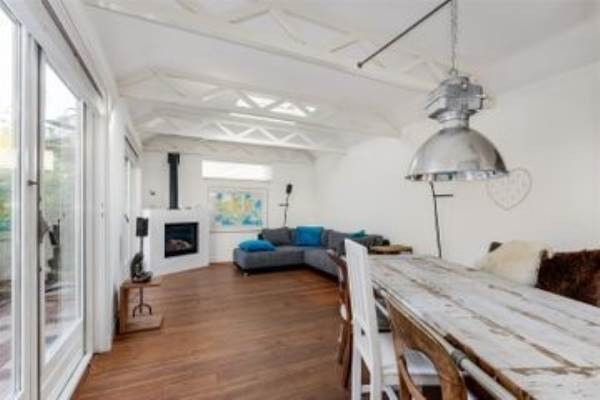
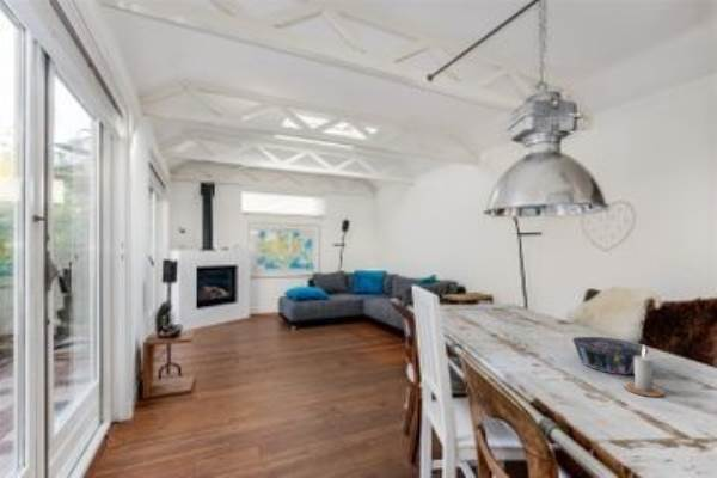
+ candle [623,344,666,398]
+ decorative bowl [571,336,650,376]
